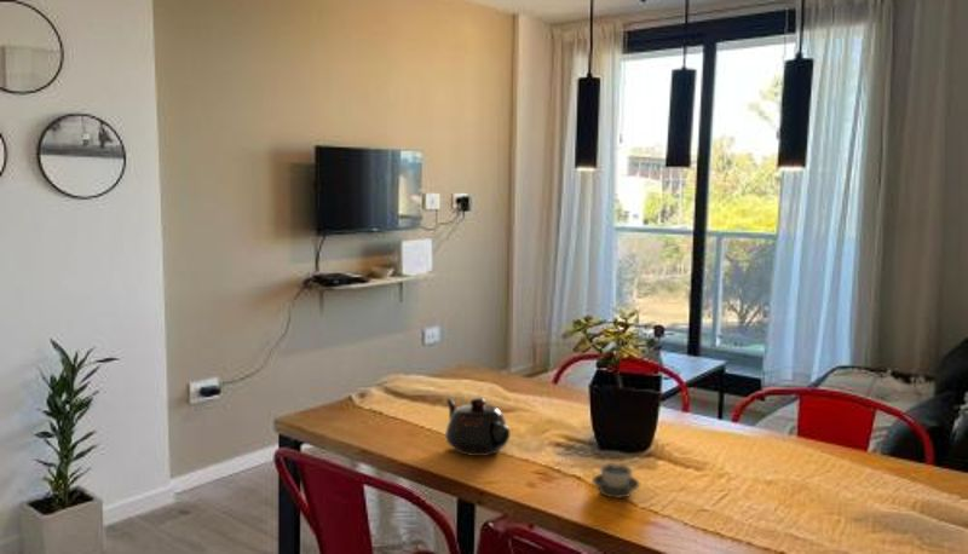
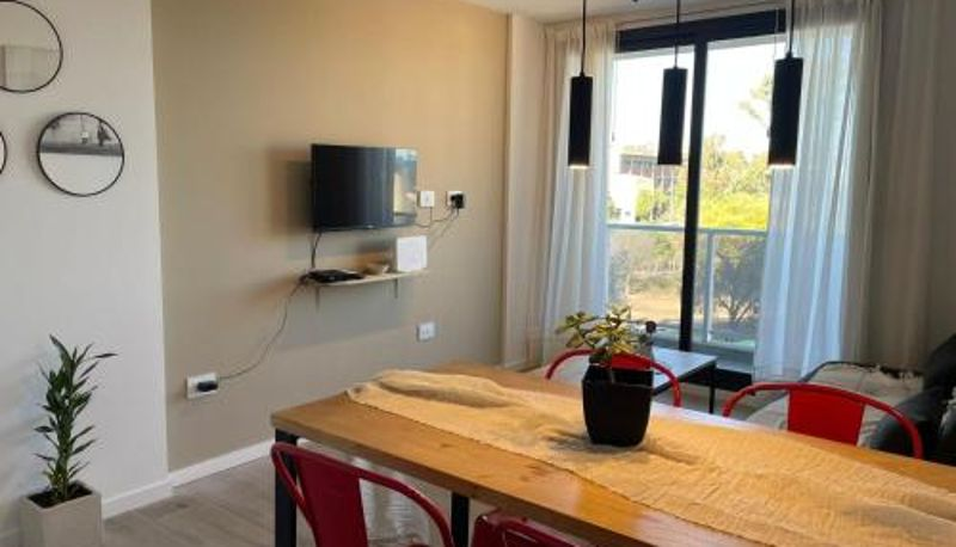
- cup [590,462,641,500]
- teapot [444,397,512,457]
